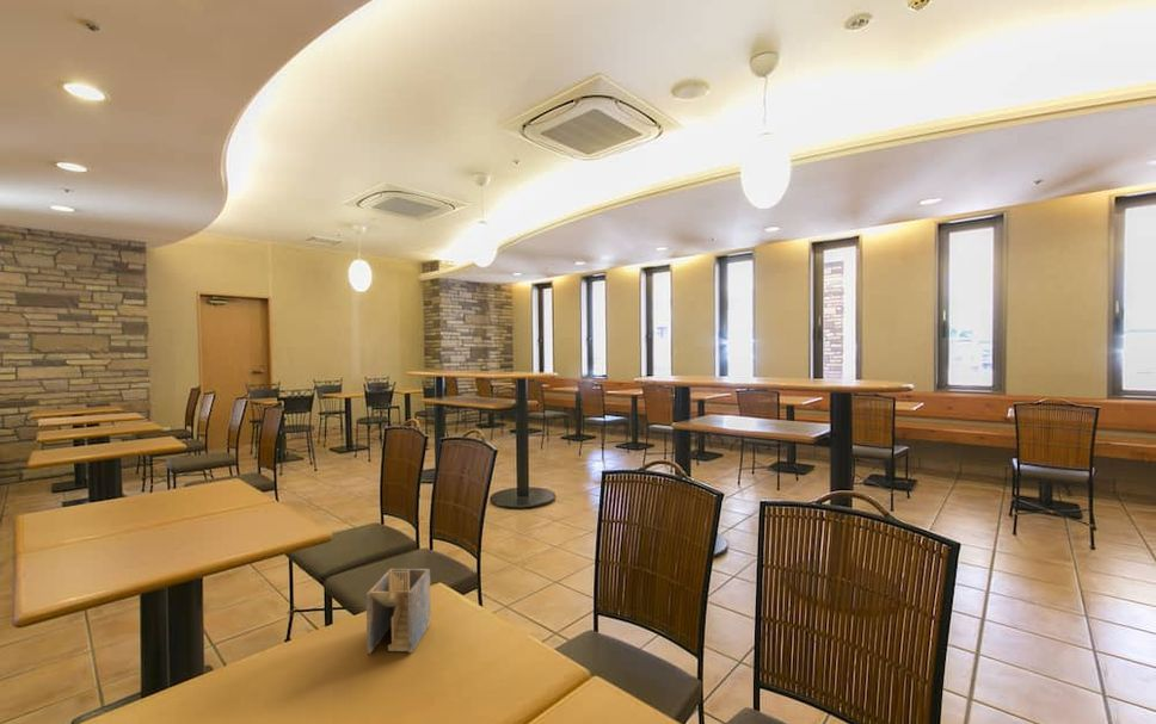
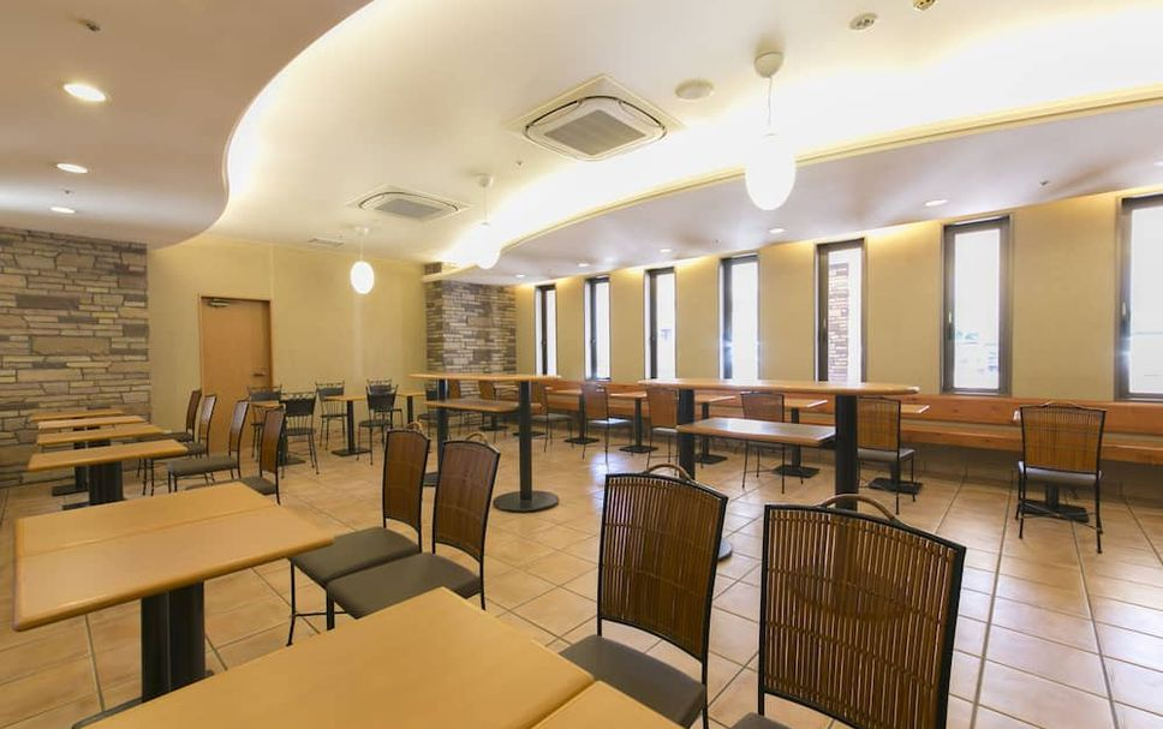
- napkin holder [365,568,432,655]
